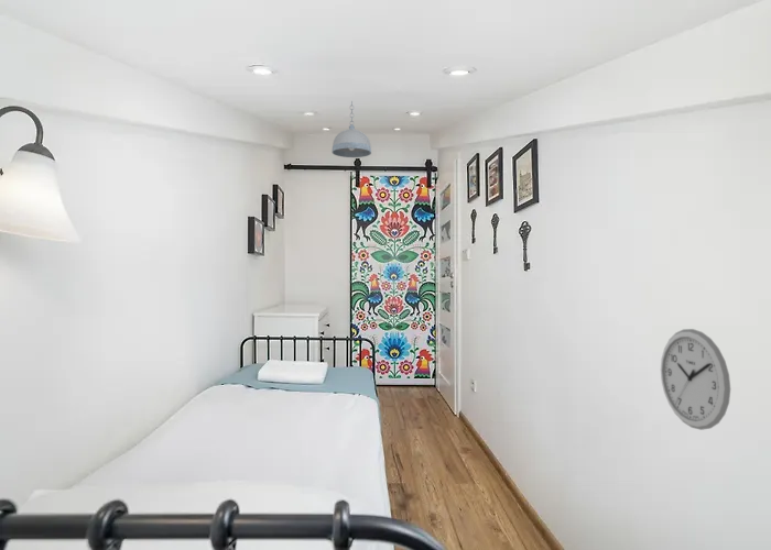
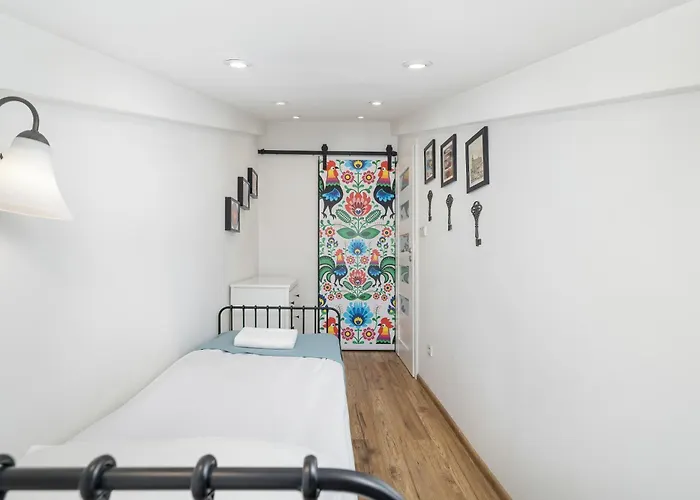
- wall clock [660,328,731,431]
- pendant light [332,100,372,158]
